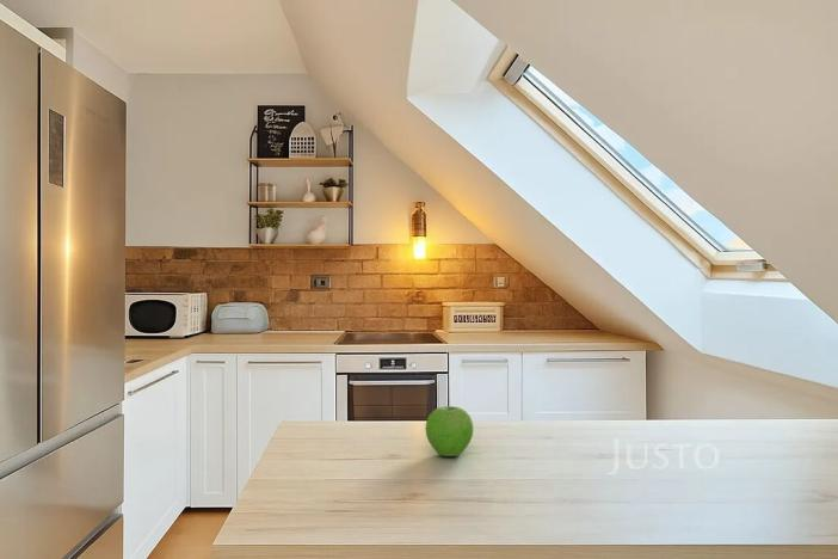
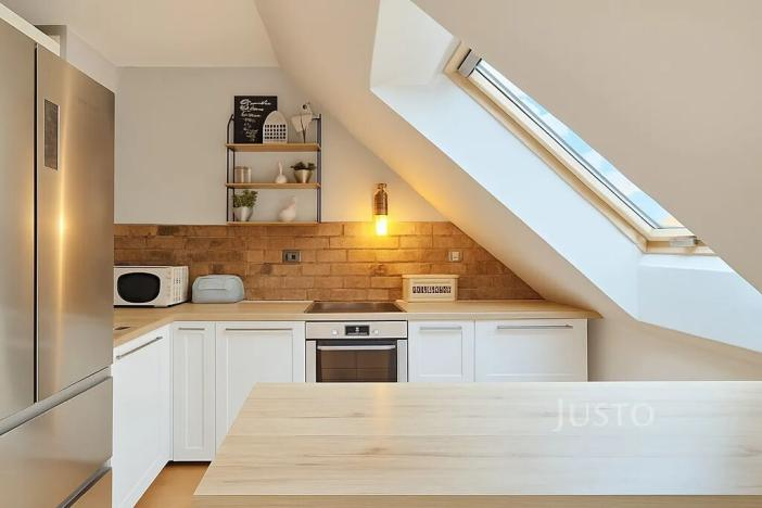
- fruit [424,405,475,457]
